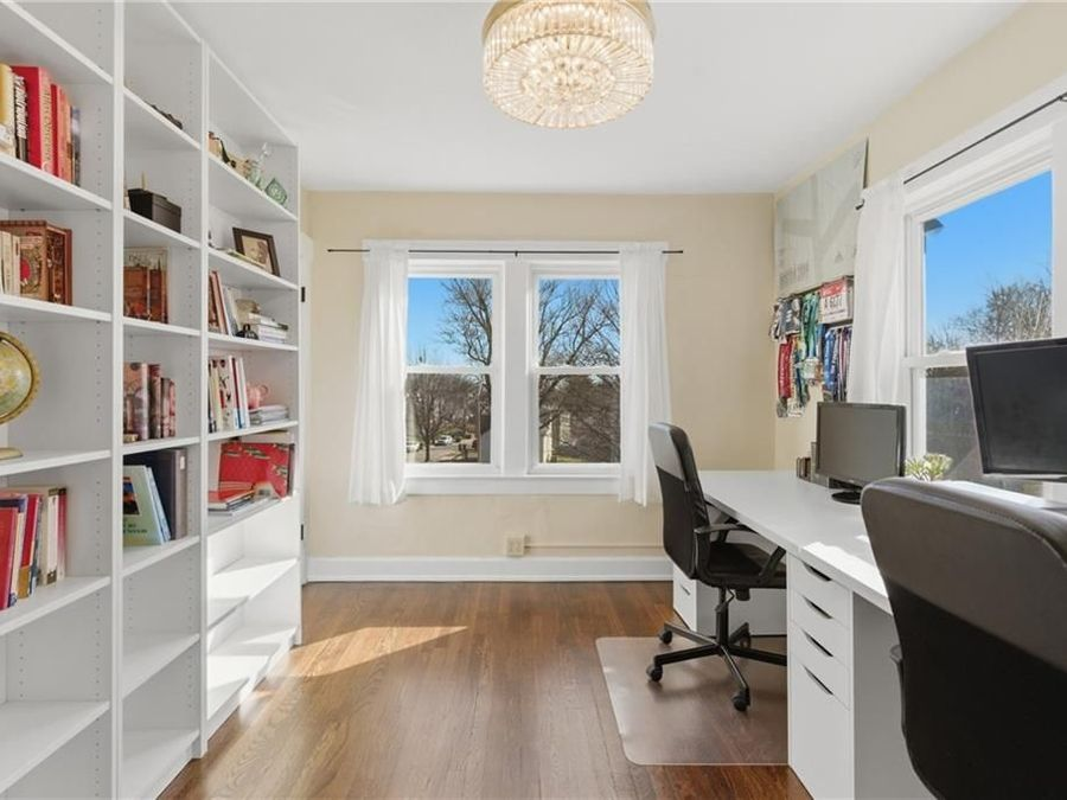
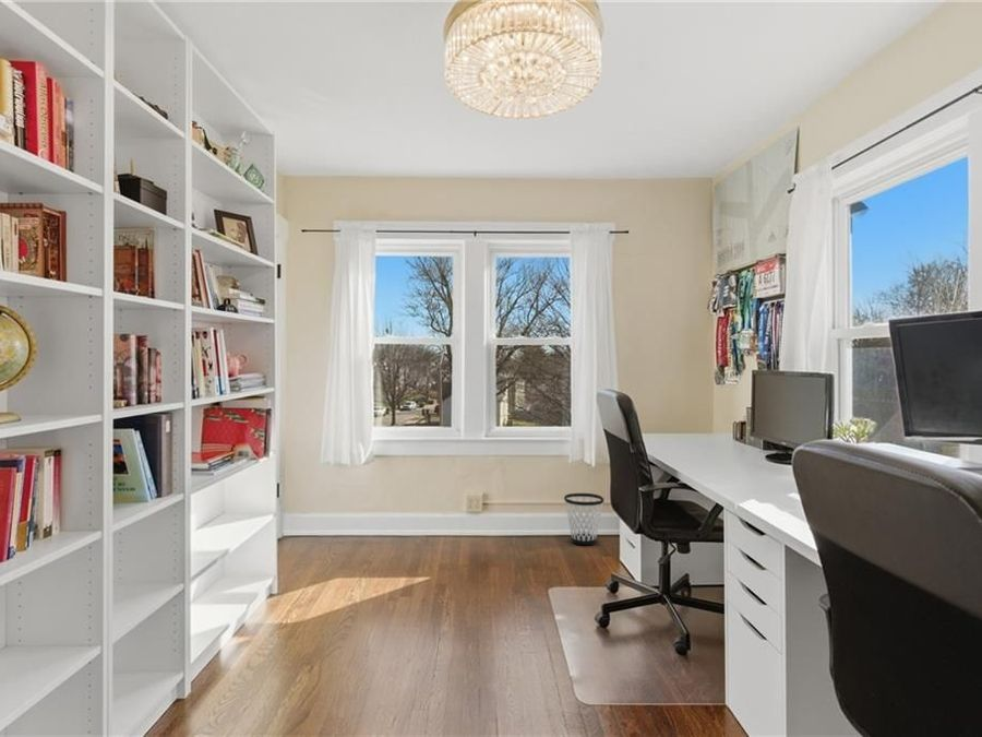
+ wastebasket [563,492,606,546]
